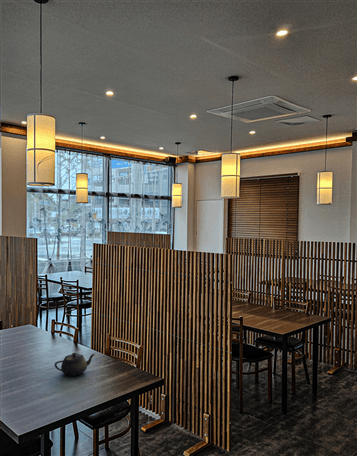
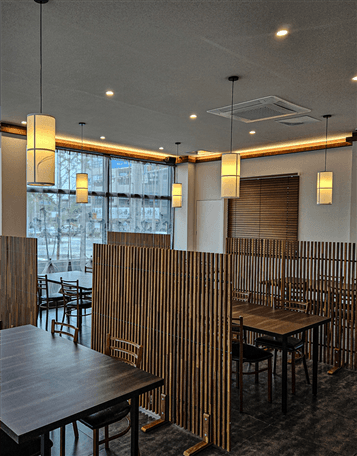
- teapot [54,352,96,377]
